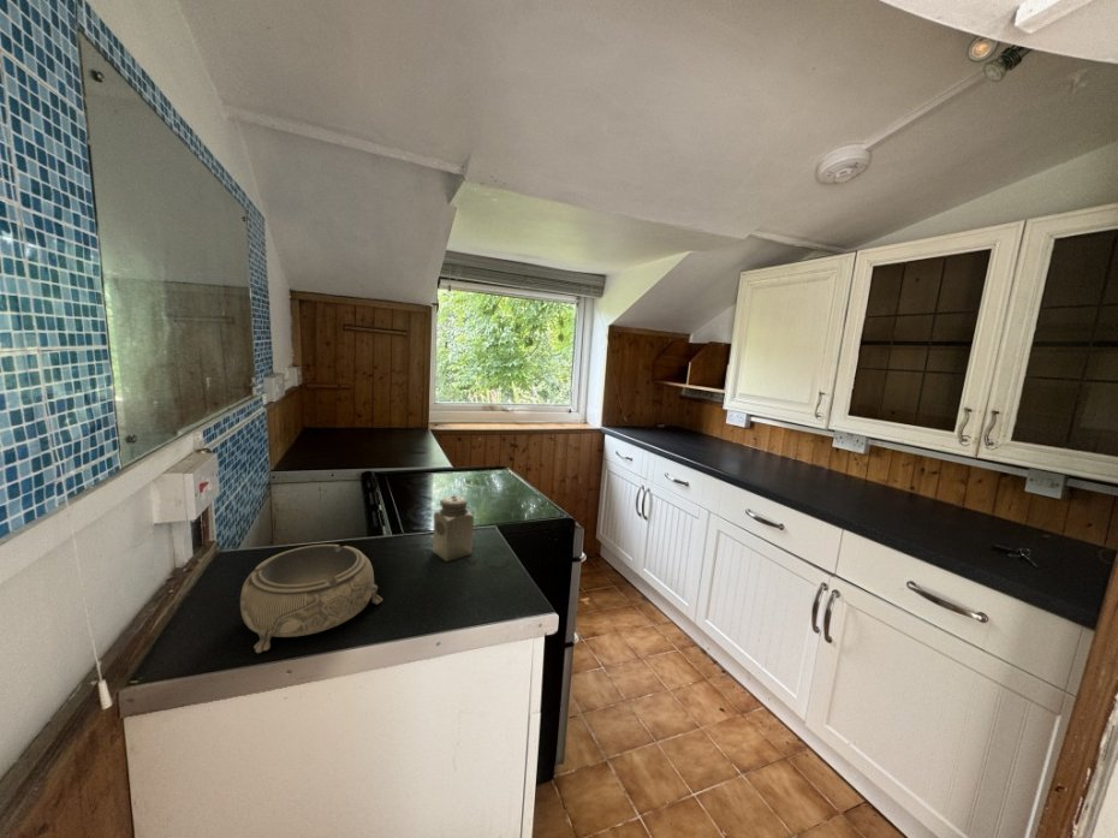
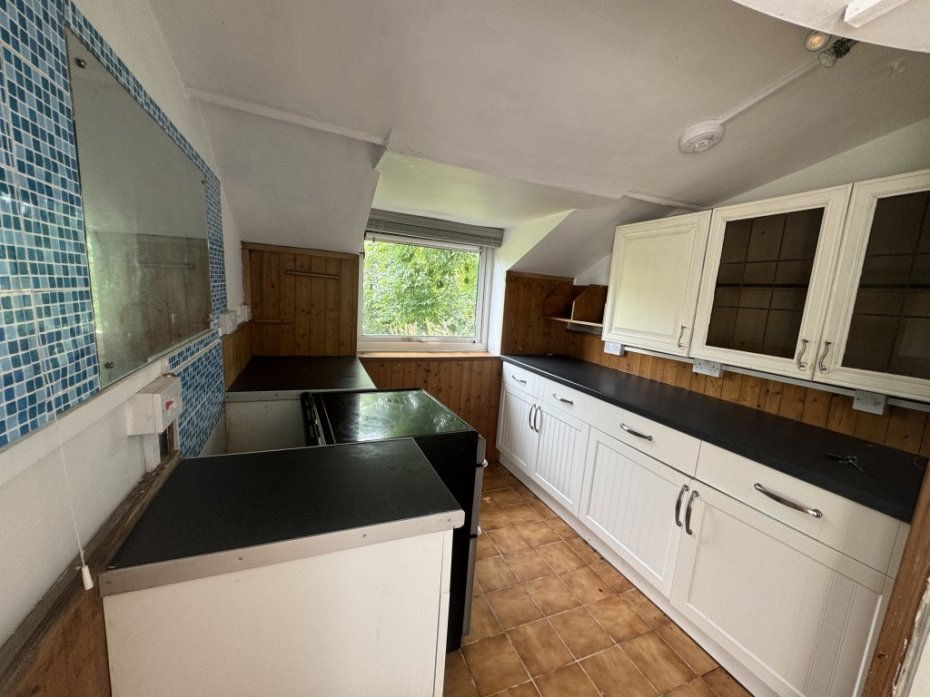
- salt shaker [432,495,475,563]
- decorative bowl [239,543,383,654]
